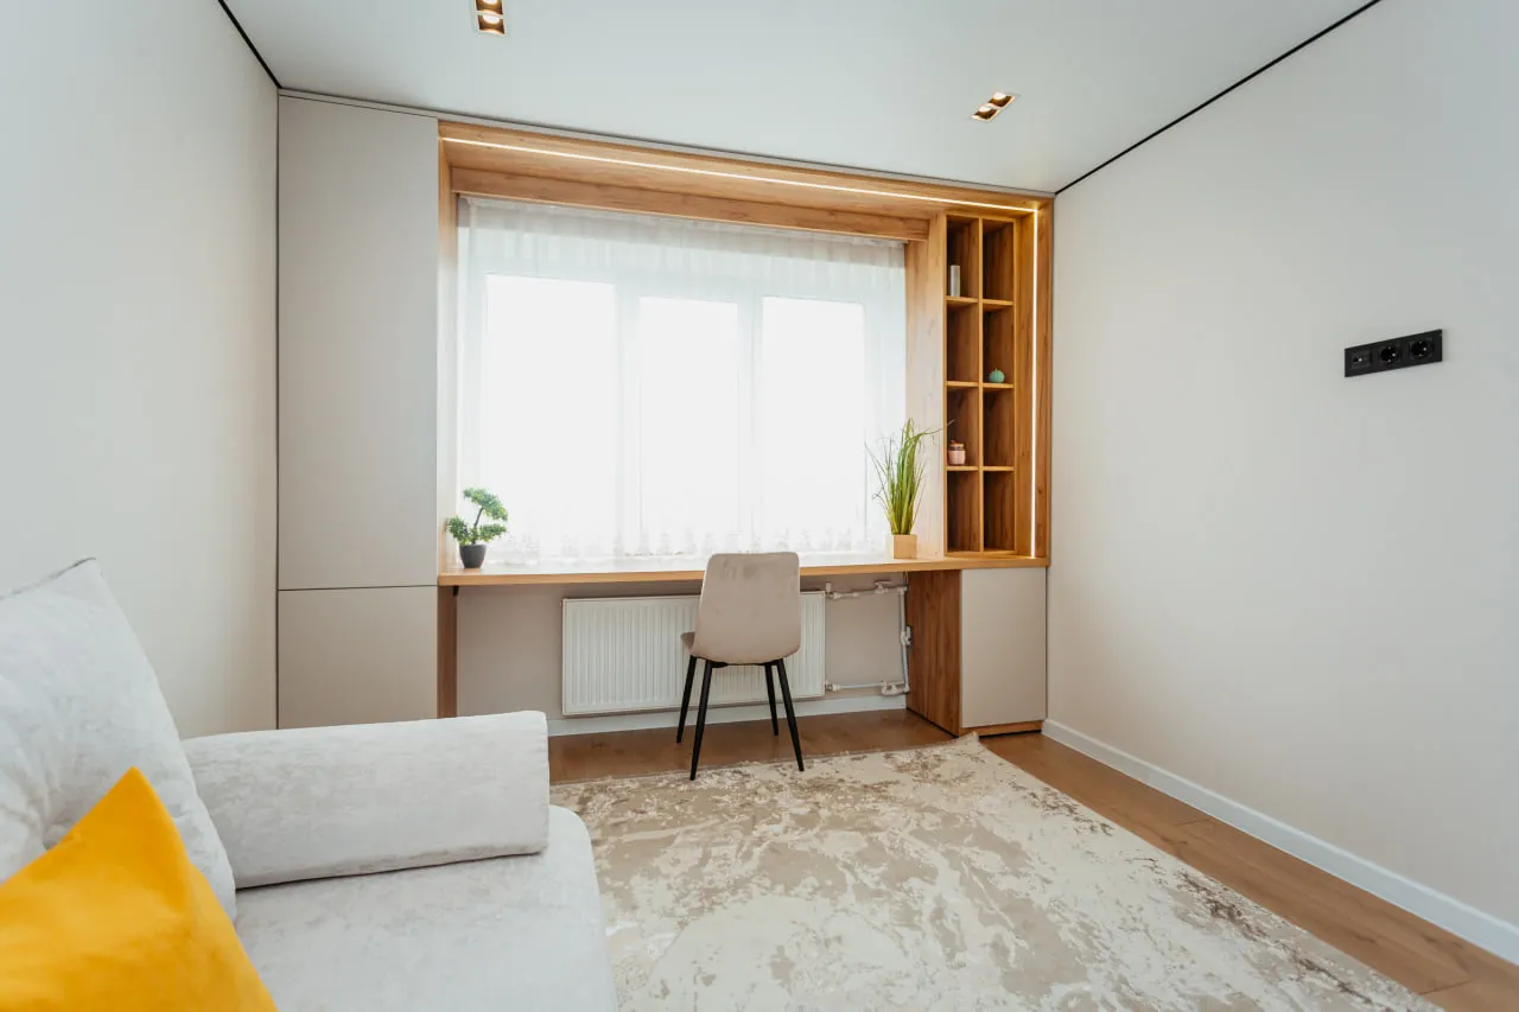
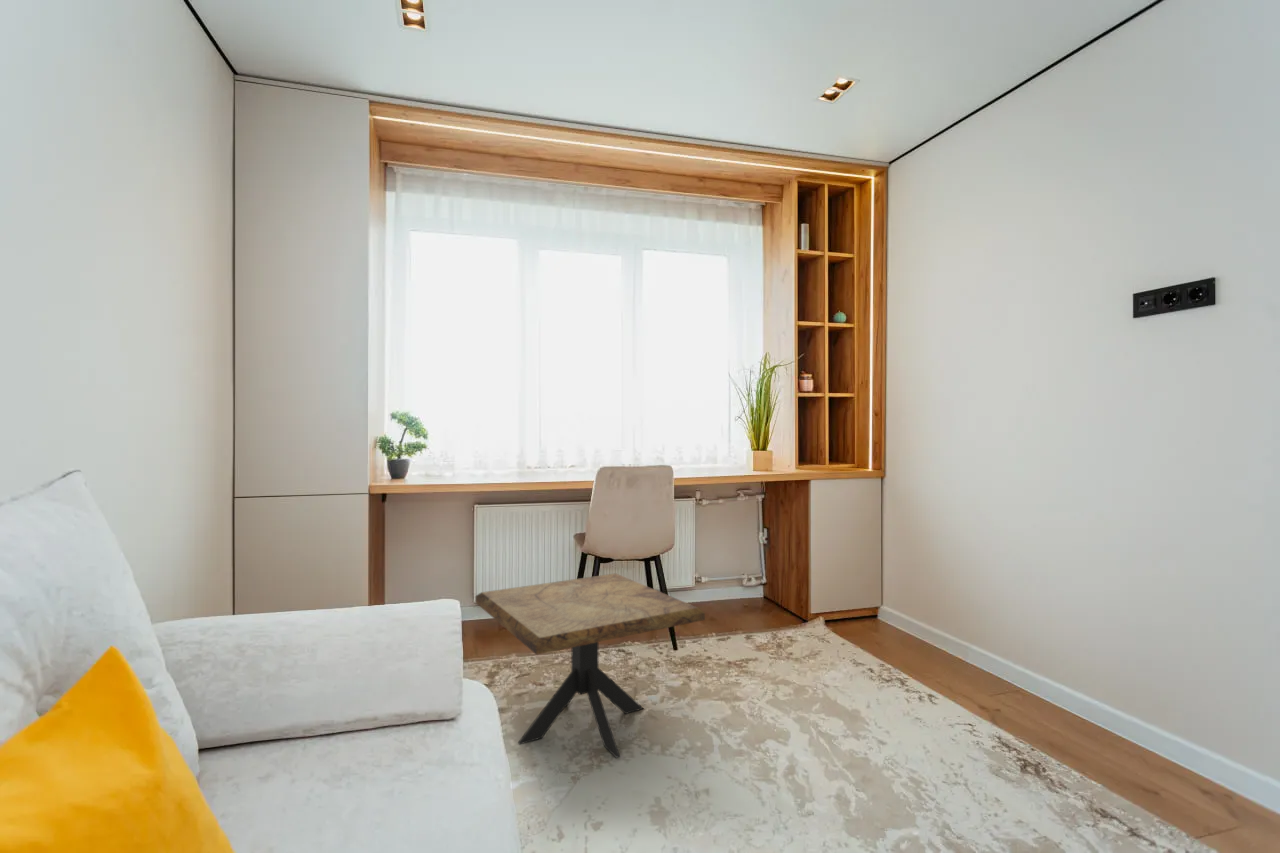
+ side table [474,572,706,759]
